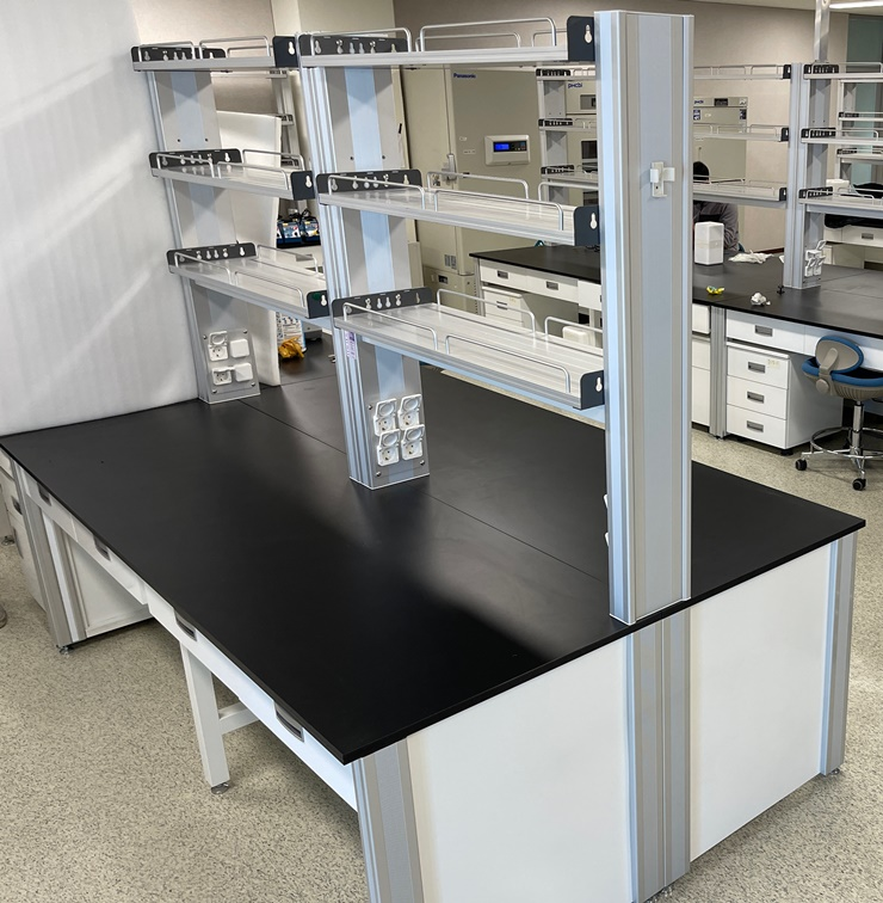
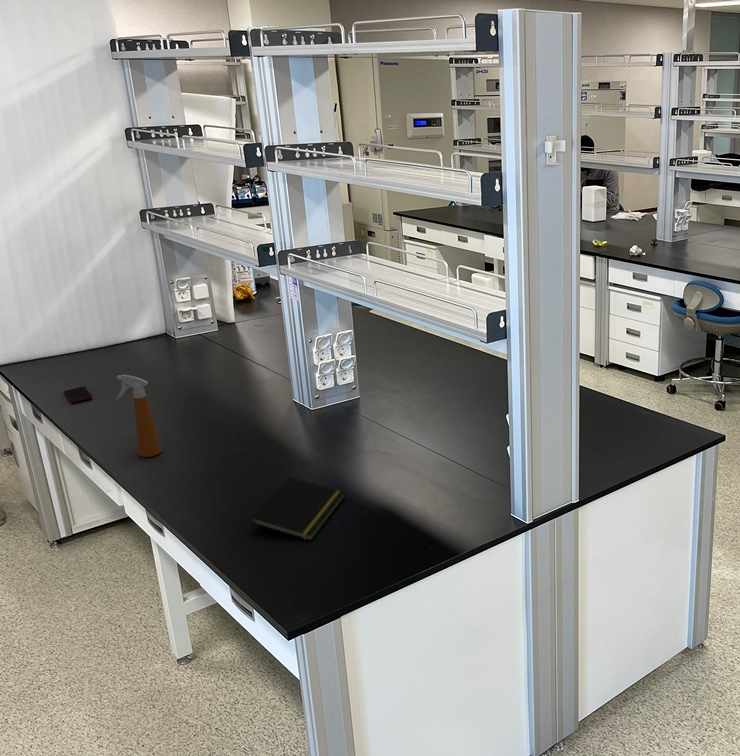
+ cell phone [63,386,93,404]
+ notepad [249,476,346,542]
+ spray bottle [115,374,162,458]
